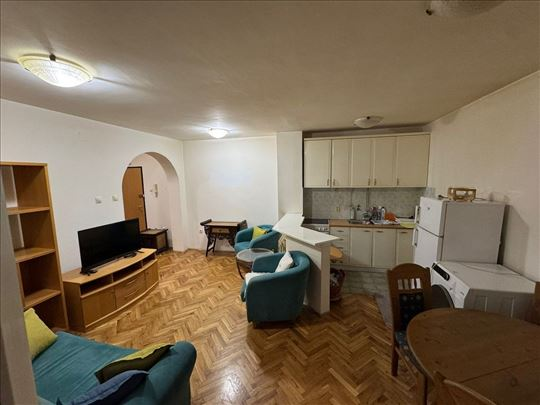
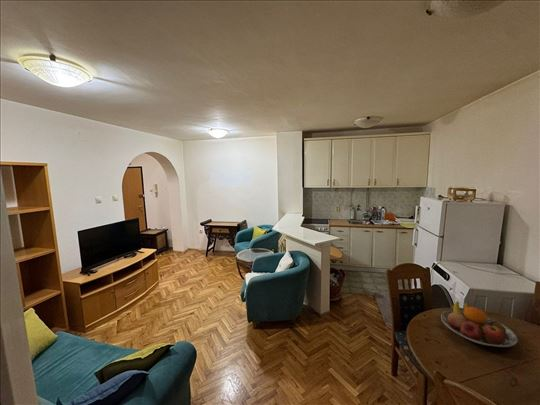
+ fruit bowl [440,300,519,348]
